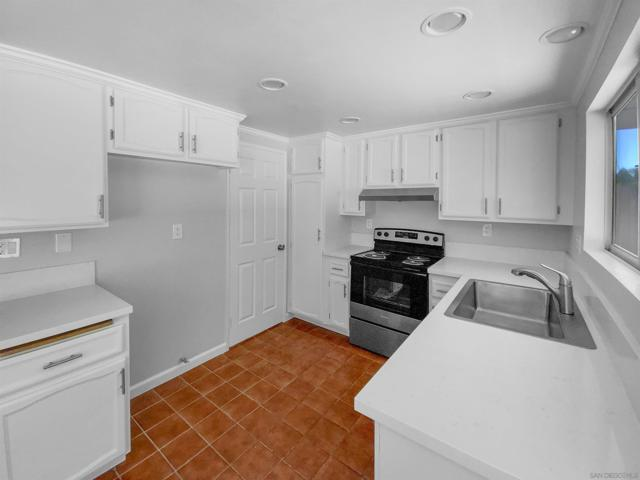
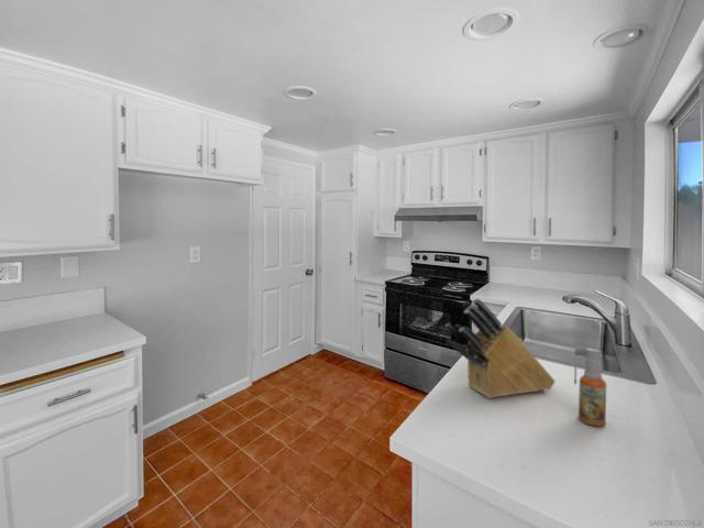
+ knife block [444,297,557,399]
+ spray bottle [573,346,607,427]
